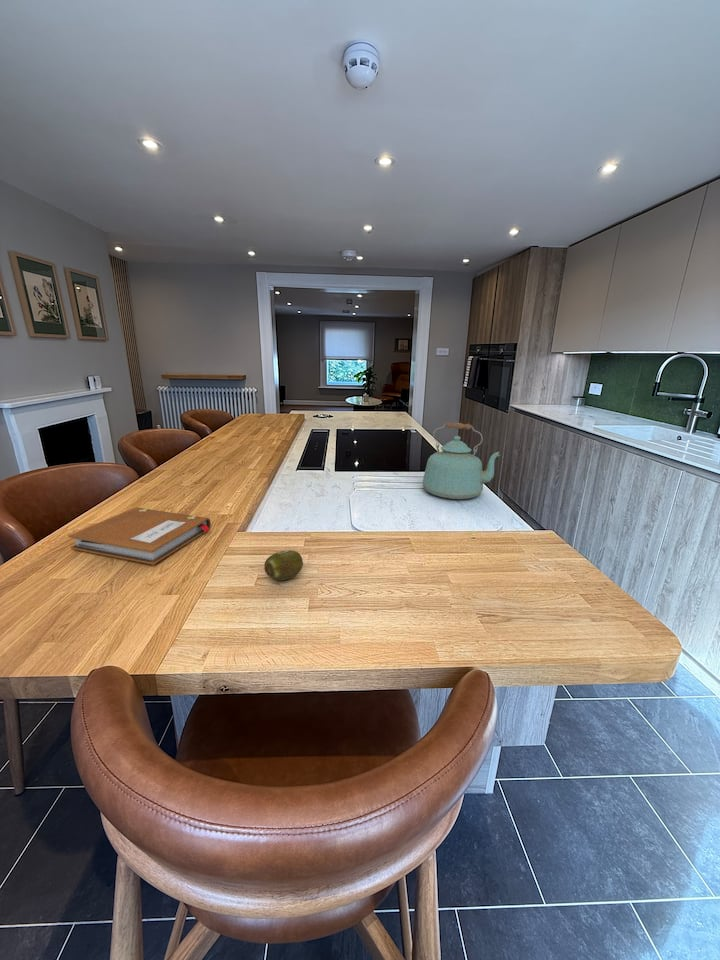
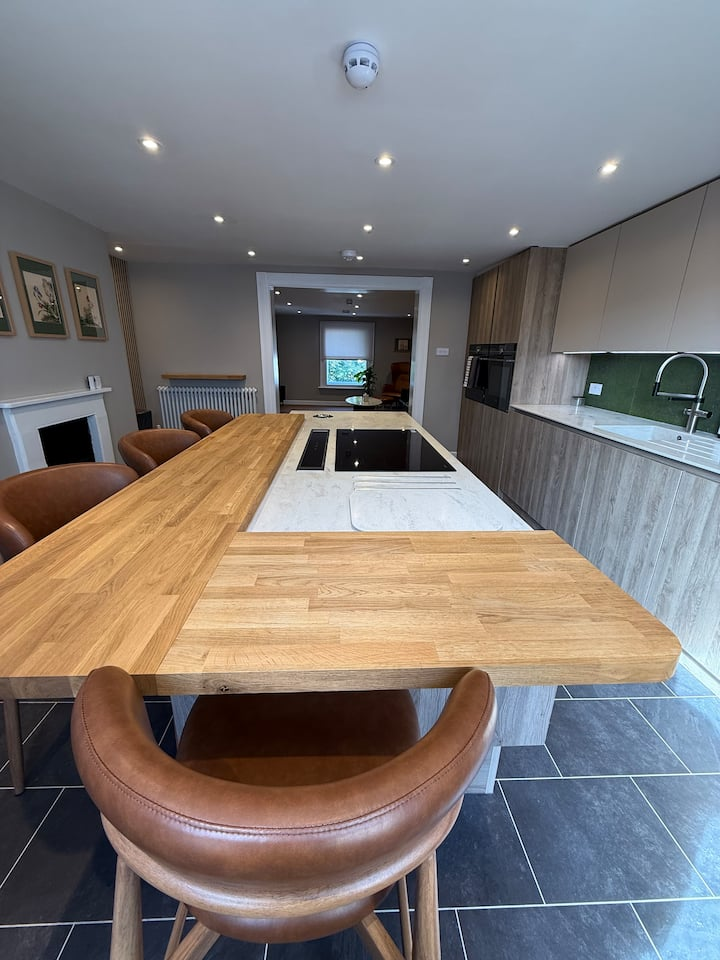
- kettle [421,421,502,500]
- notebook [67,507,212,566]
- fruit [263,549,304,581]
